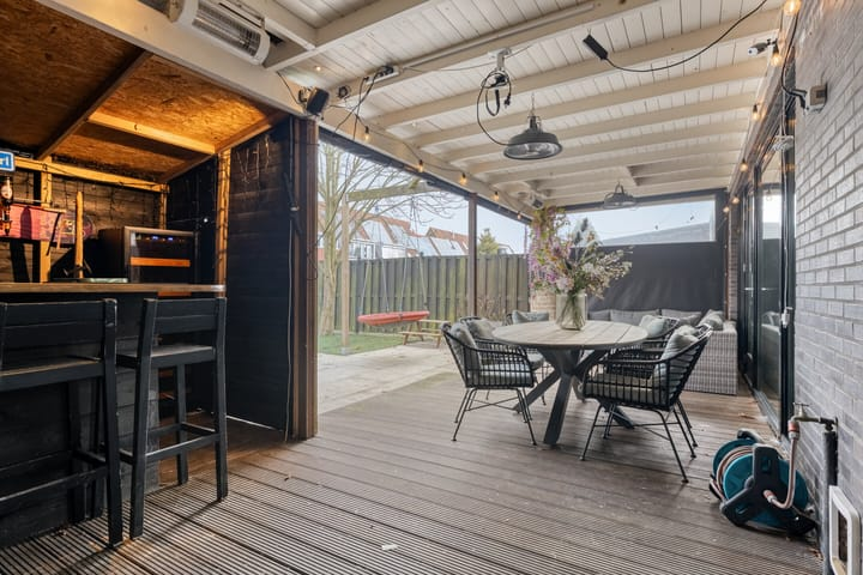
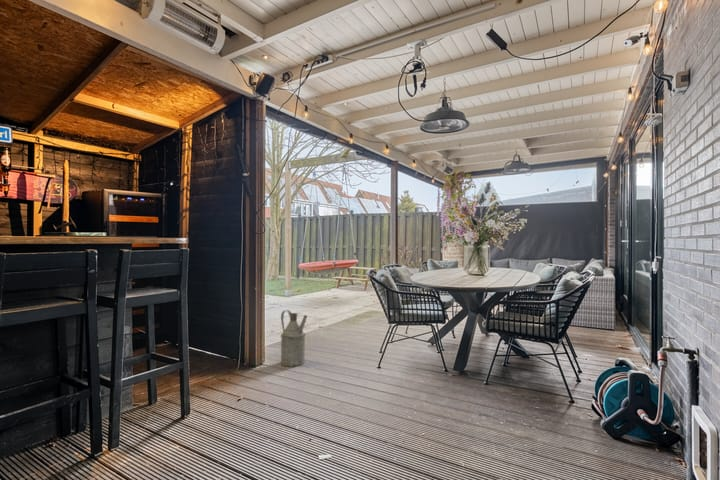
+ watering can [279,309,308,368]
